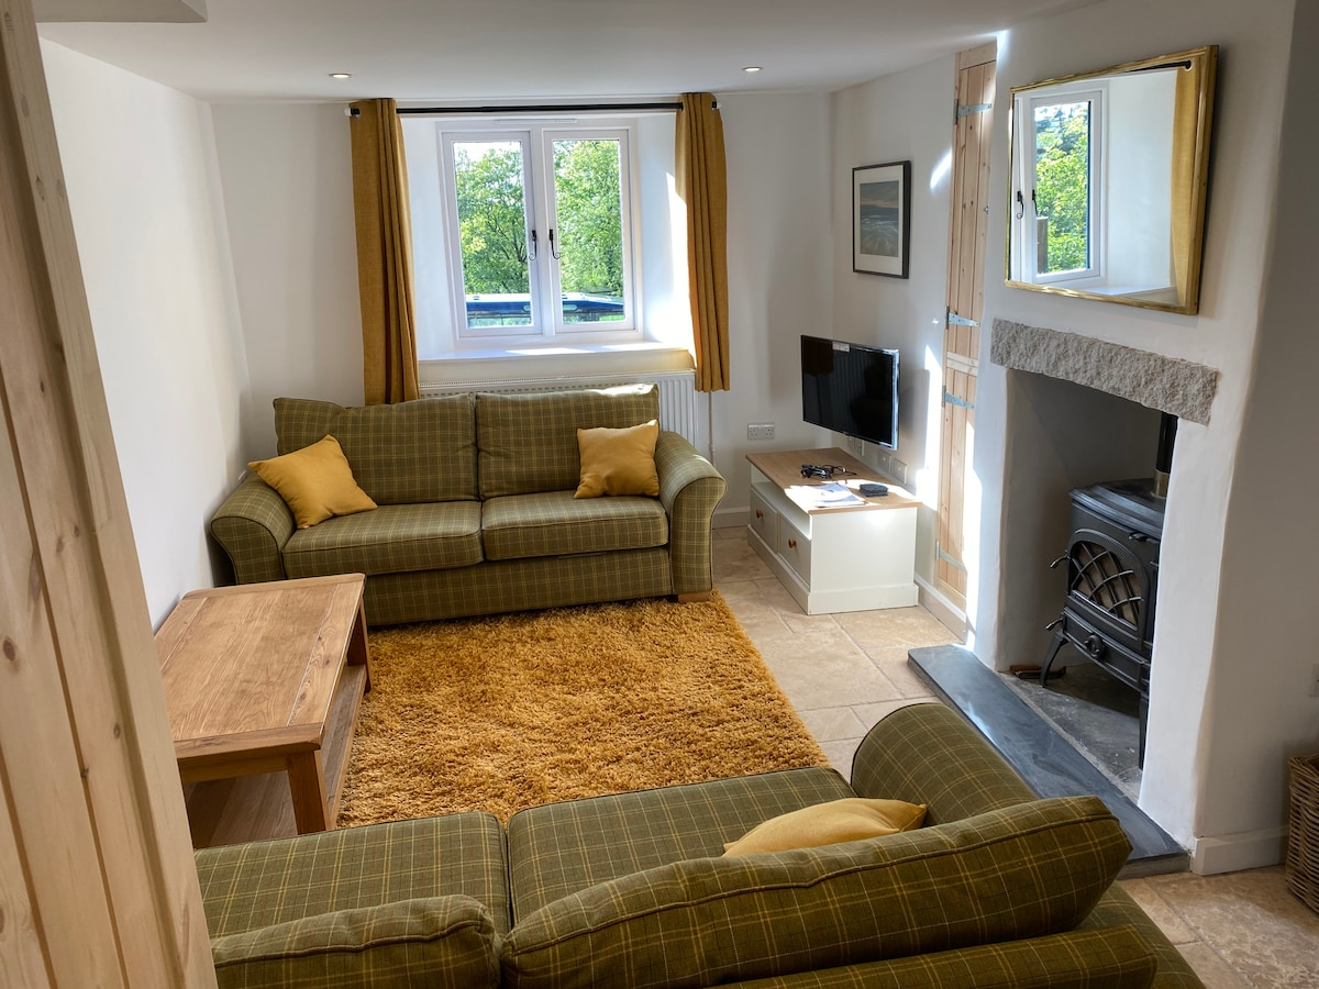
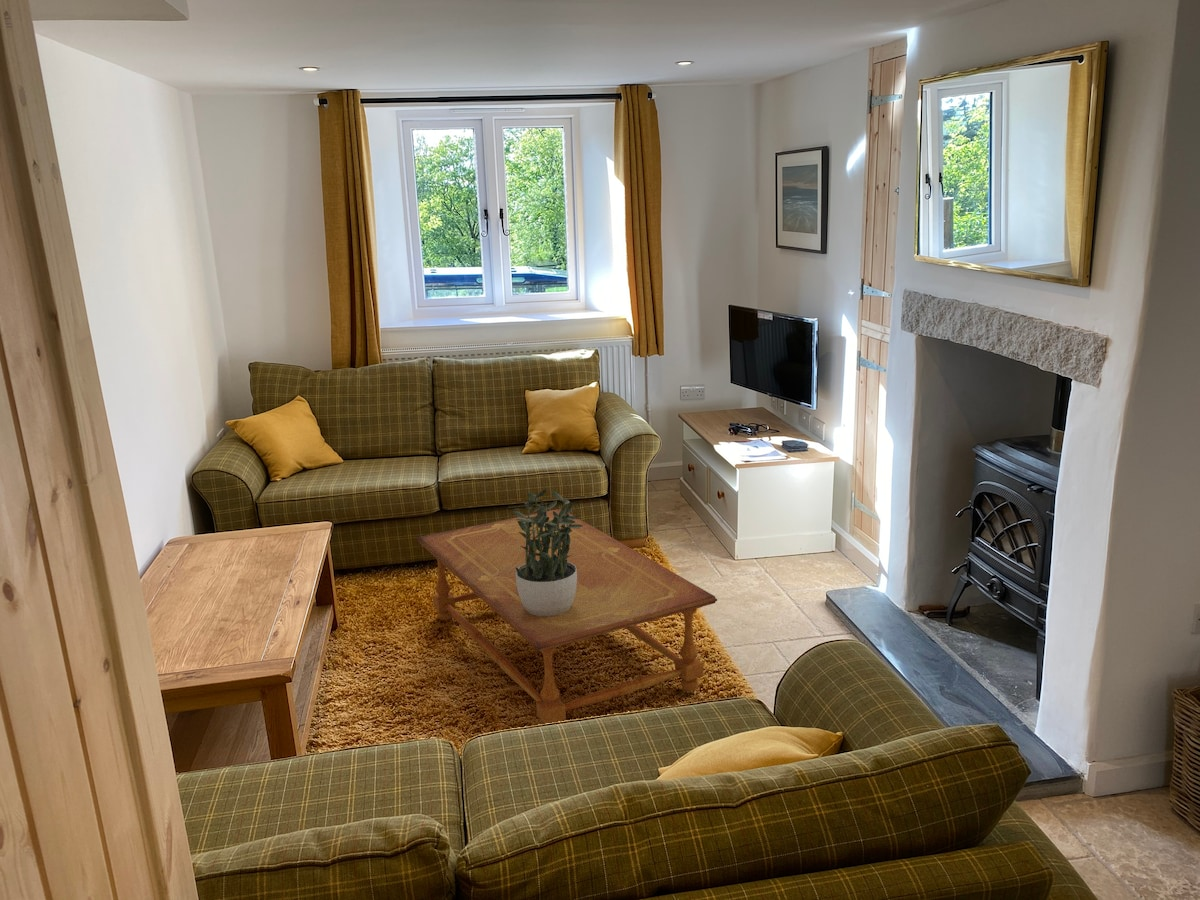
+ potted plant [512,488,583,616]
+ coffee table [416,508,718,725]
